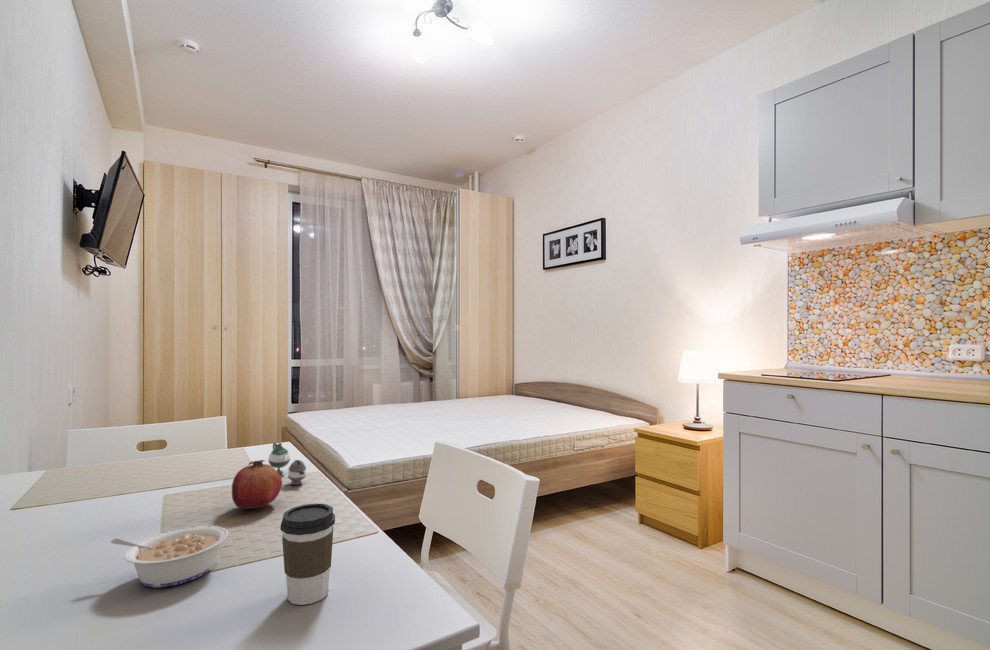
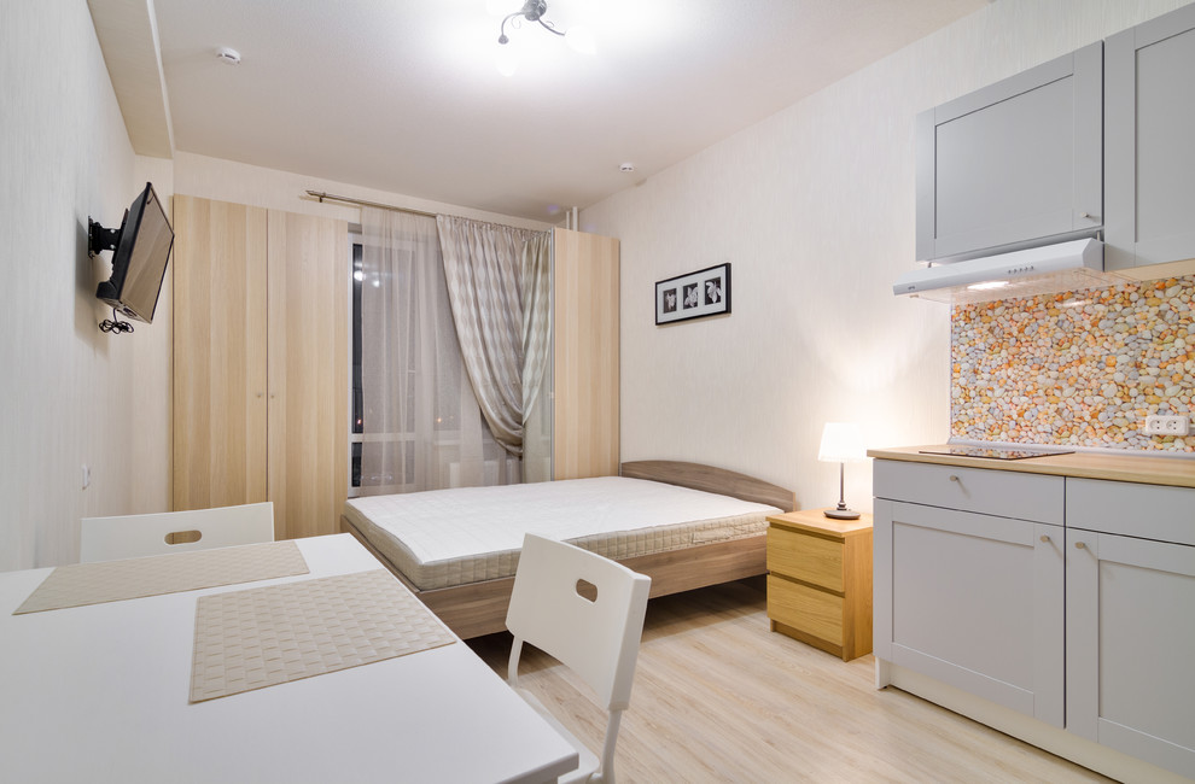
- coffee cup [279,502,336,606]
- legume [110,525,229,589]
- fruit [231,459,283,510]
- teapot [267,442,307,486]
